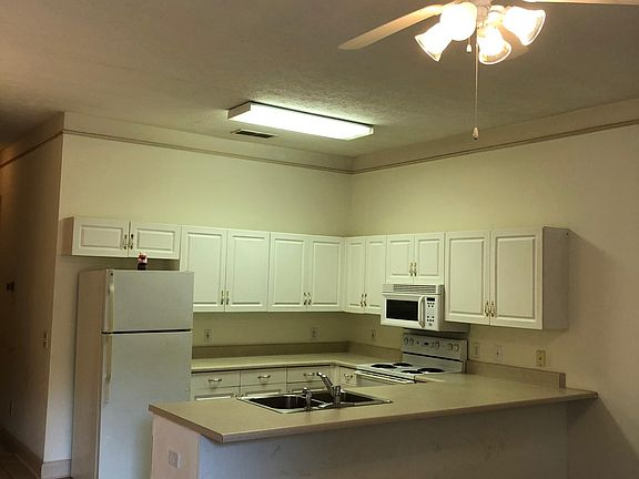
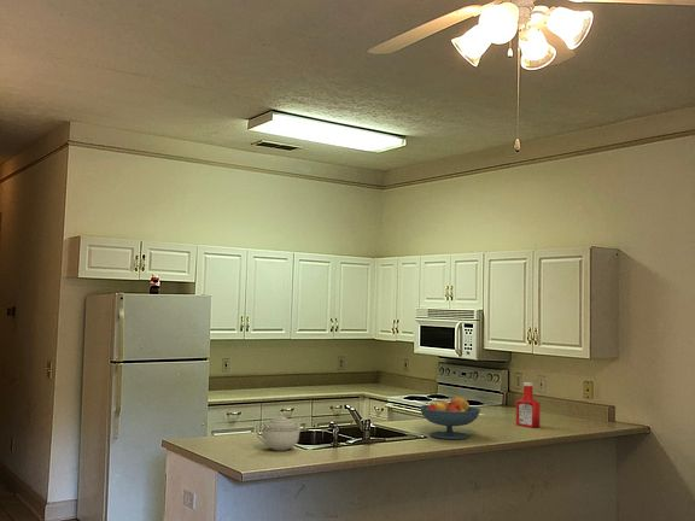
+ fruit bowl [419,396,481,440]
+ teapot [255,411,303,452]
+ soap bottle [515,381,541,428]
